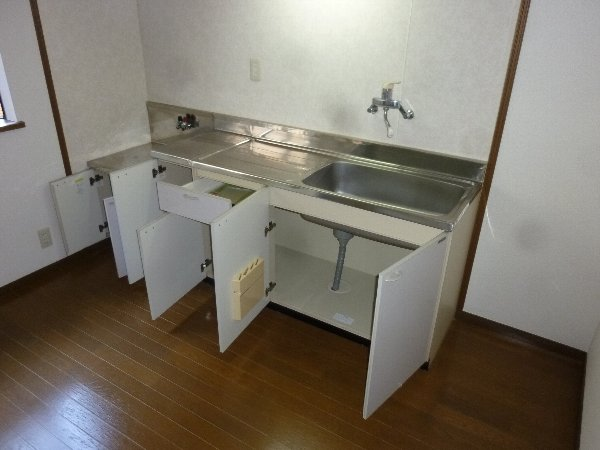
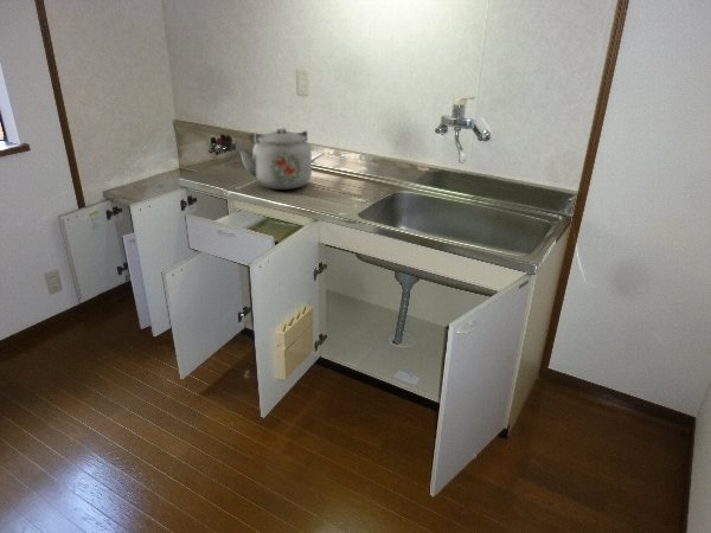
+ kettle [238,127,313,191]
